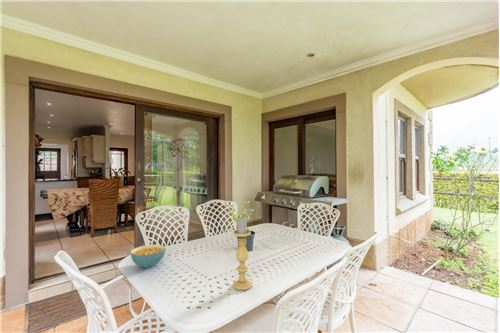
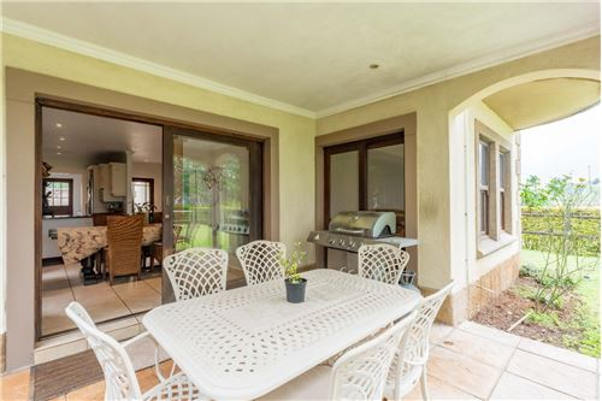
- candle holder [232,217,253,291]
- cereal bowl [130,244,167,269]
